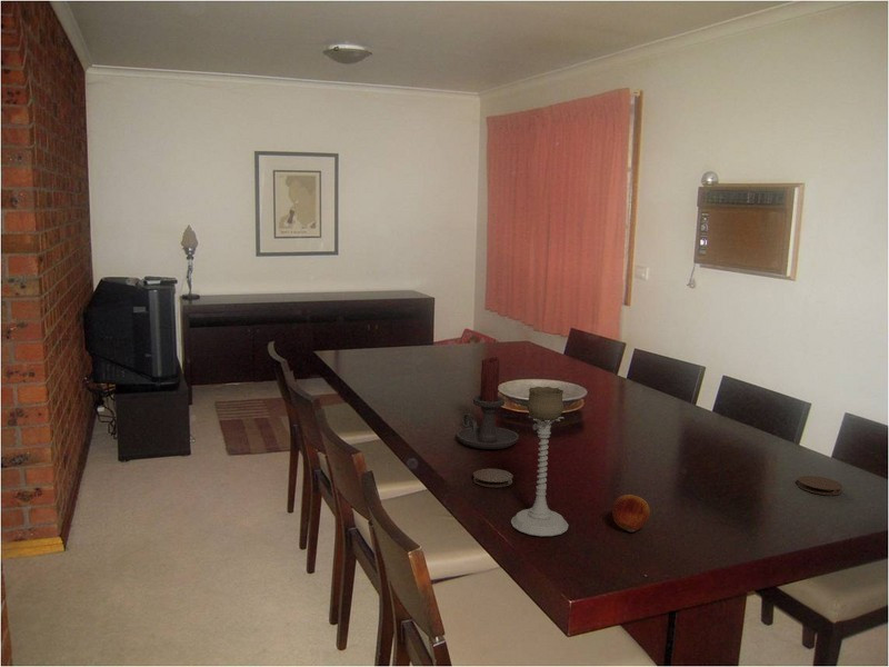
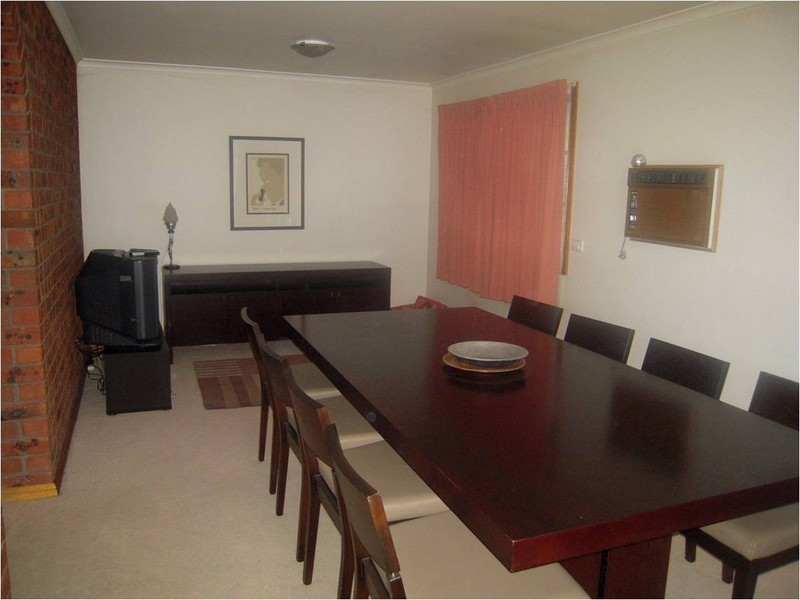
- coaster [797,475,843,496]
- candle holder [510,386,569,537]
- apple [611,494,651,532]
- coaster [472,468,513,488]
- candle holder [456,356,520,450]
